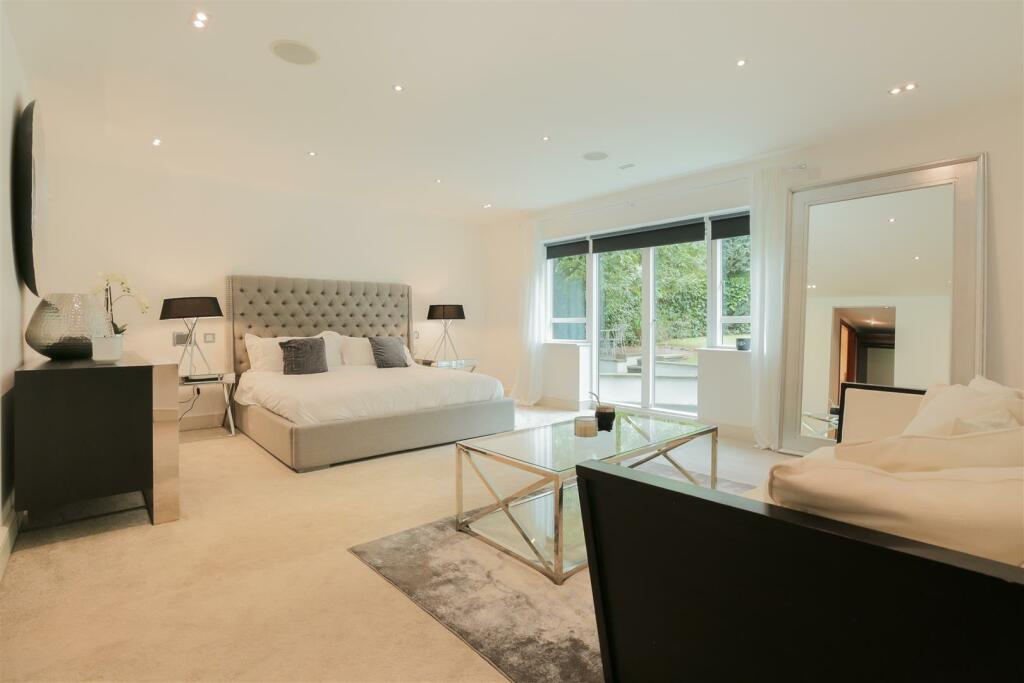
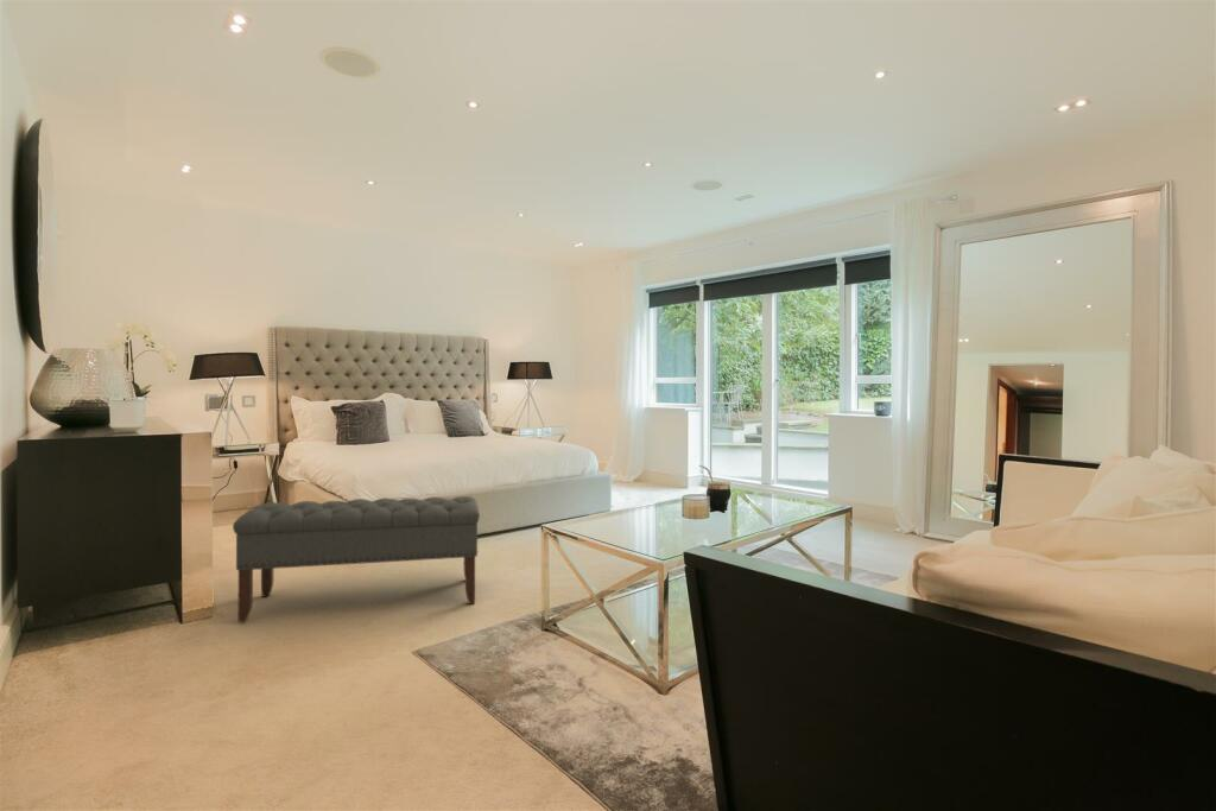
+ bench [232,495,481,623]
